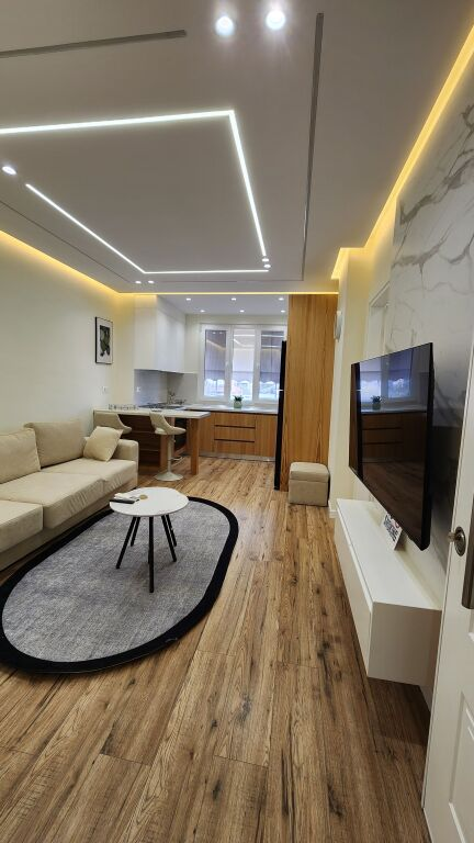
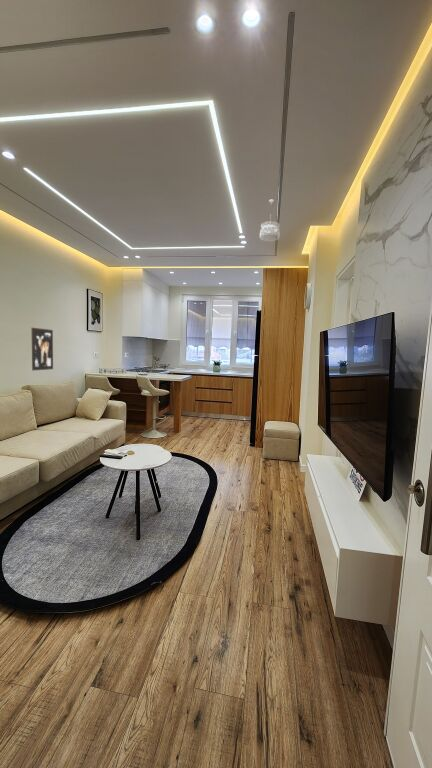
+ pendant light [259,199,281,242]
+ wall art [30,327,54,371]
